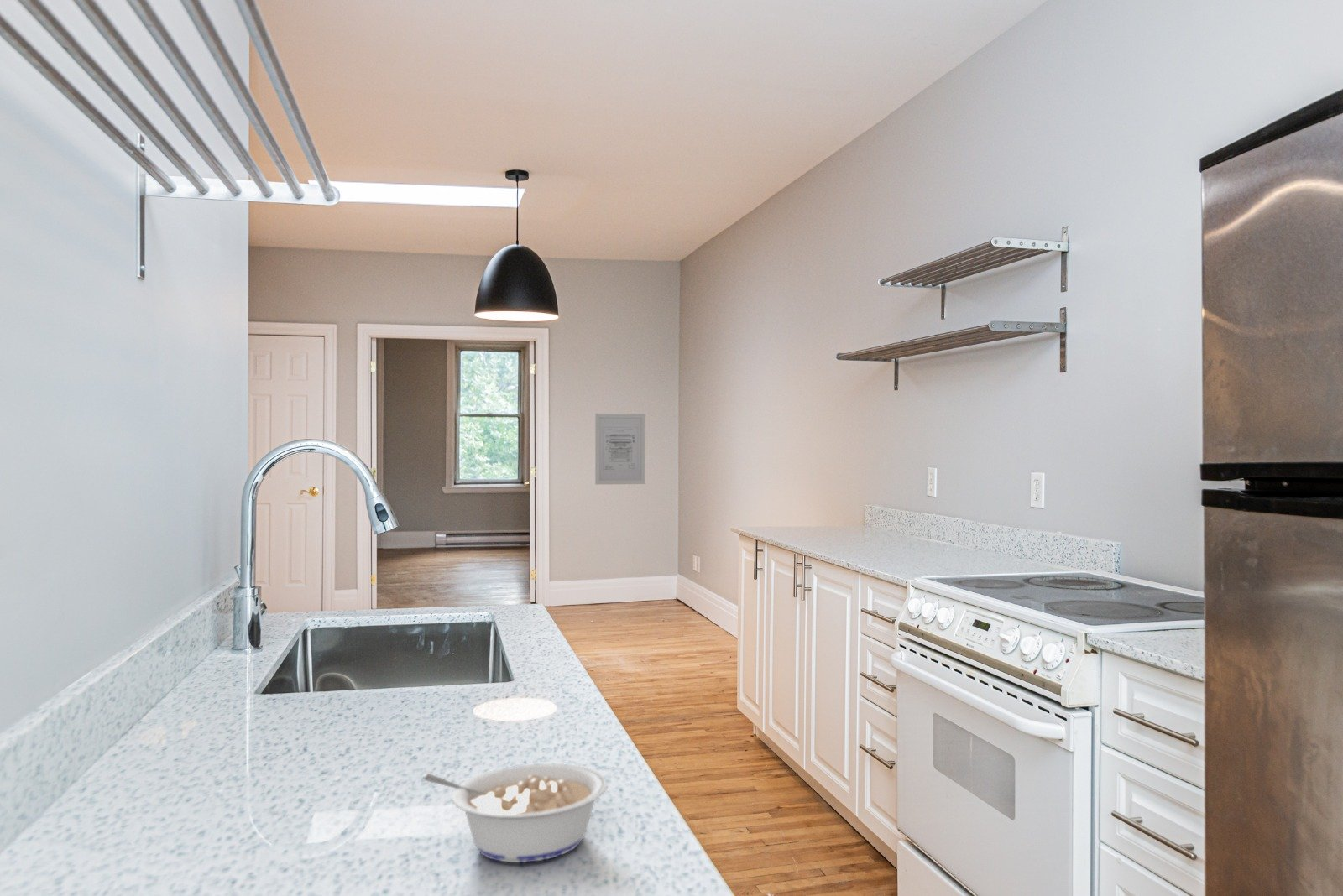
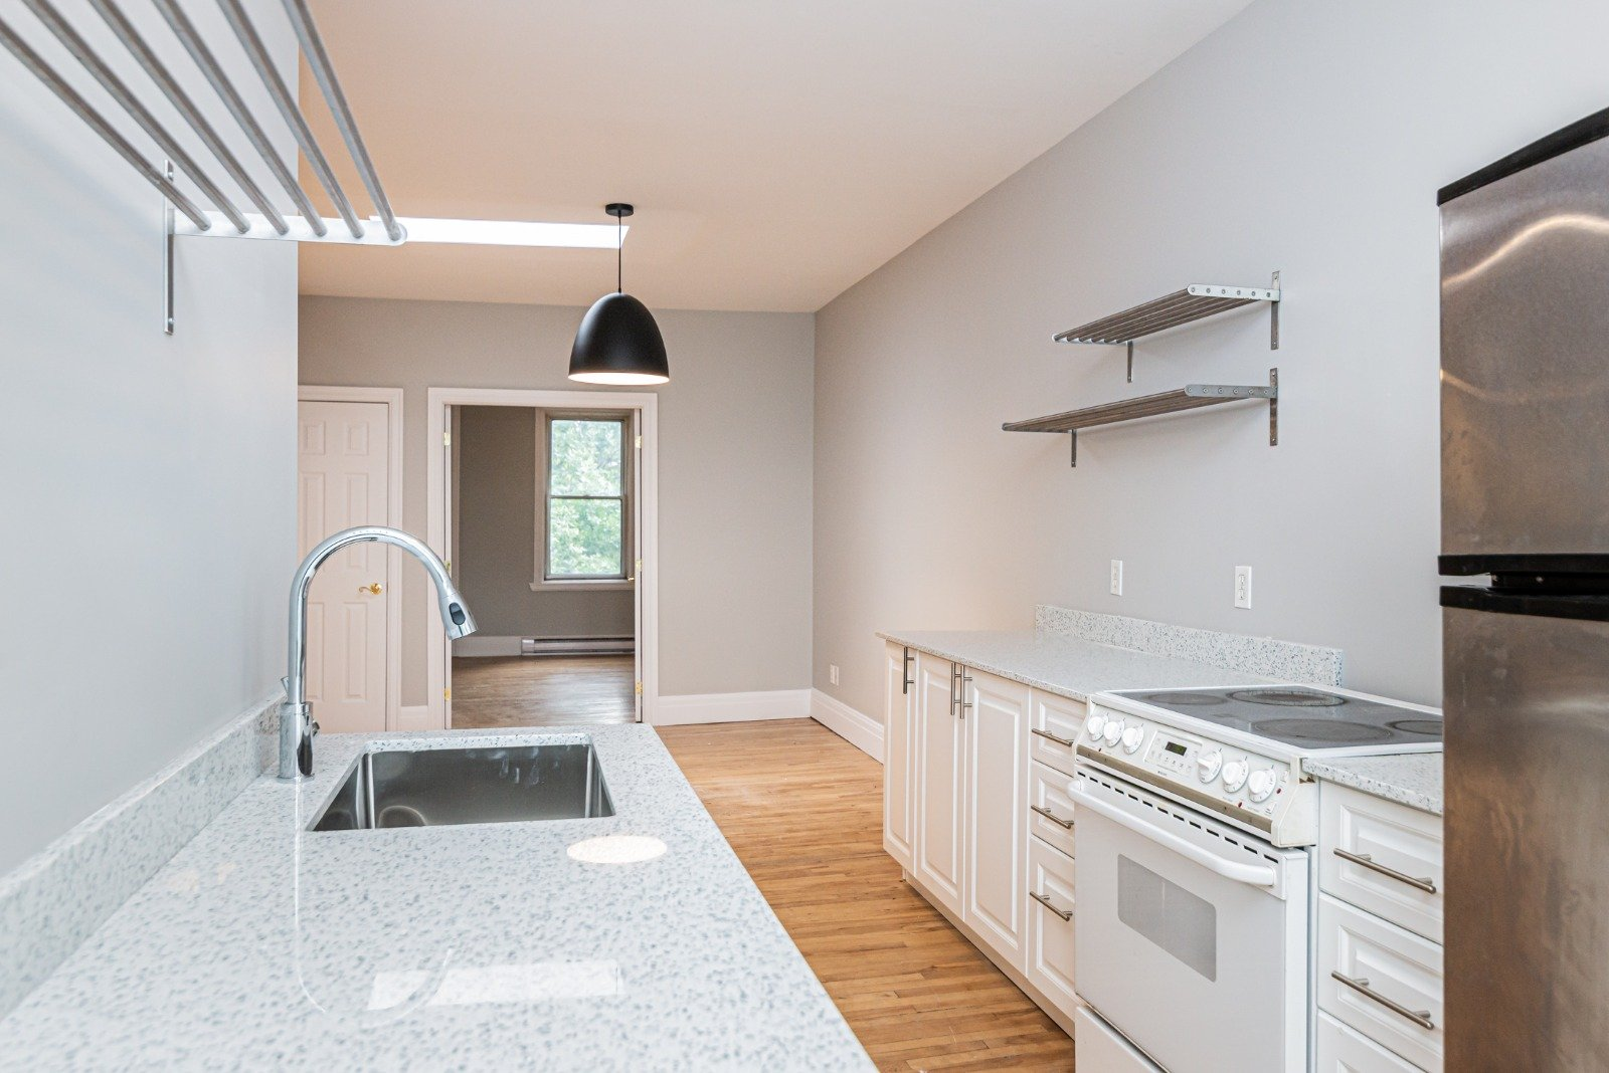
- legume [423,763,609,863]
- wall art [594,413,646,486]
